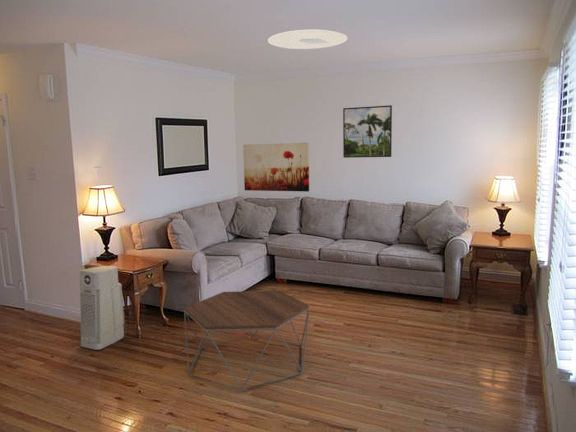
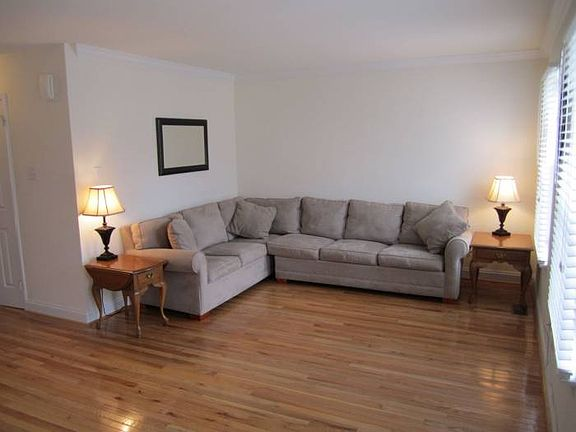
- coffee table [183,290,311,392]
- wall art [242,142,310,193]
- ceiling light [267,29,348,50]
- air purifier [79,265,125,351]
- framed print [342,104,393,159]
